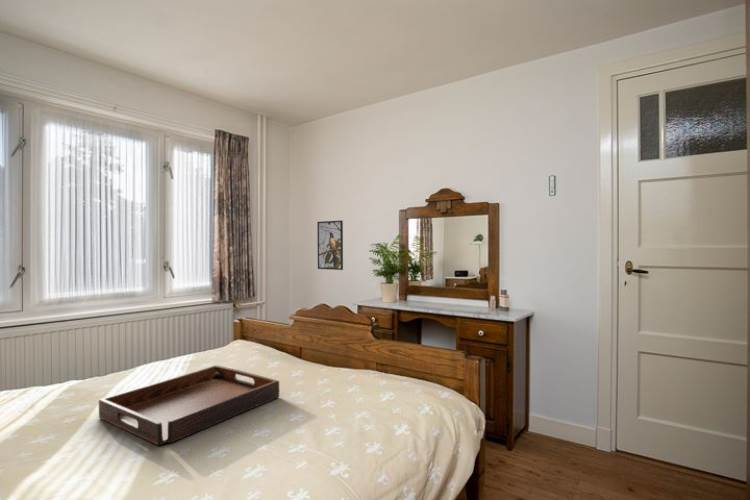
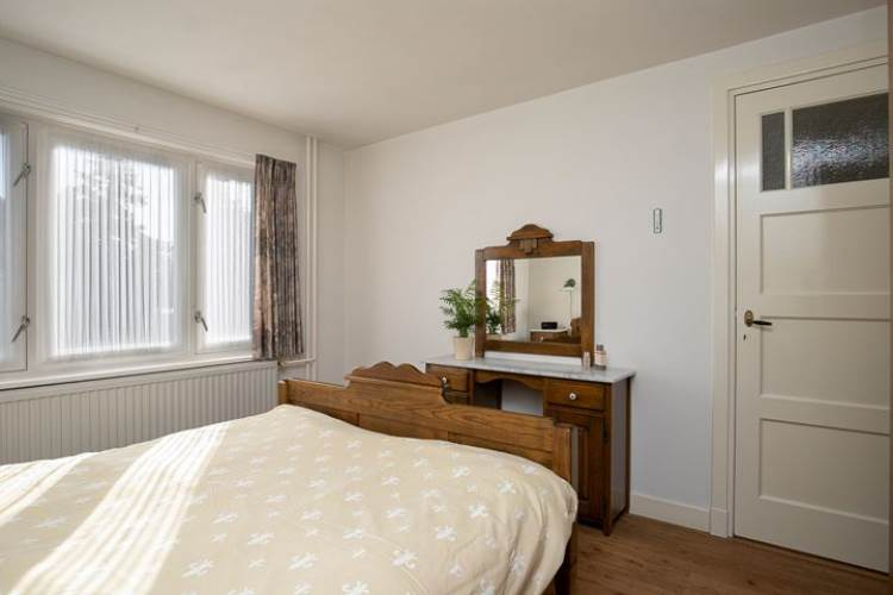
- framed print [316,219,344,271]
- serving tray [98,364,280,446]
